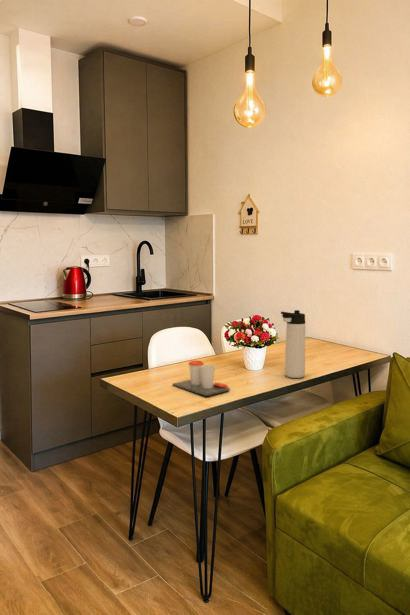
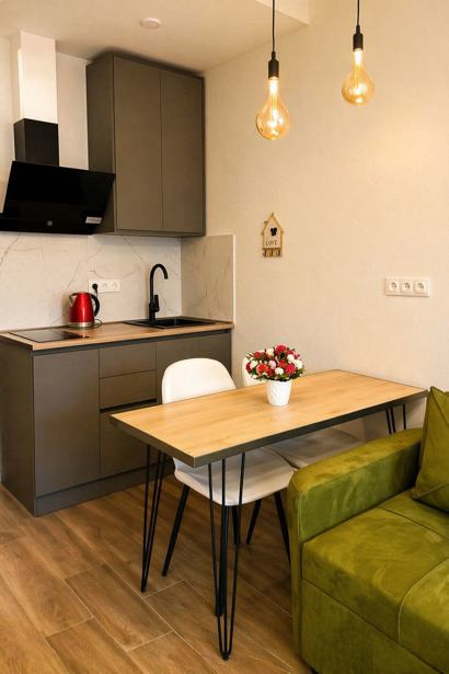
- cup [172,360,231,397]
- thermos bottle [280,309,306,379]
